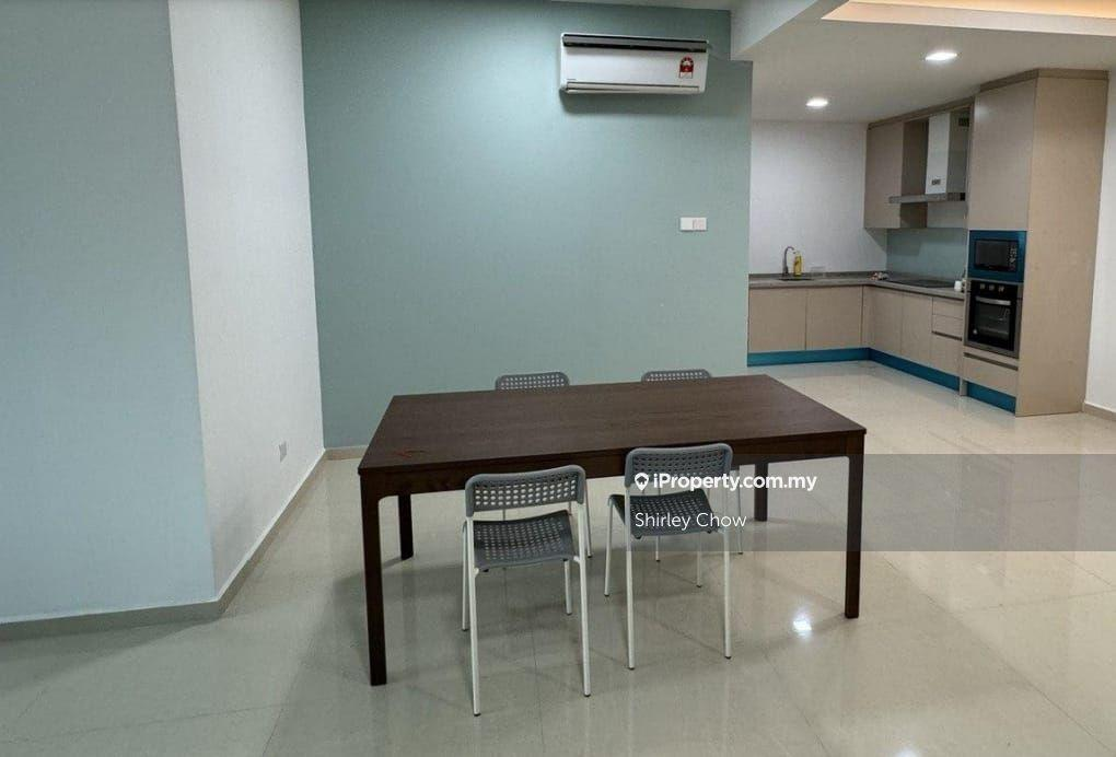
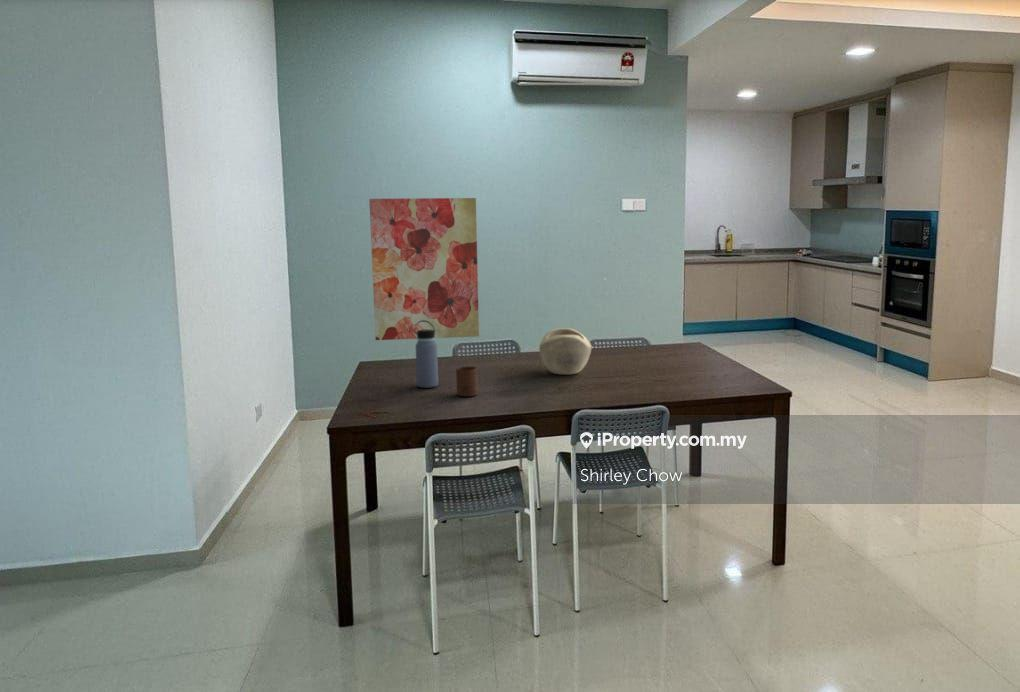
+ cup [455,365,479,397]
+ wall art [368,197,480,341]
+ water bottle [415,320,439,389]
+ decorative bowl [538,327,592,376]
